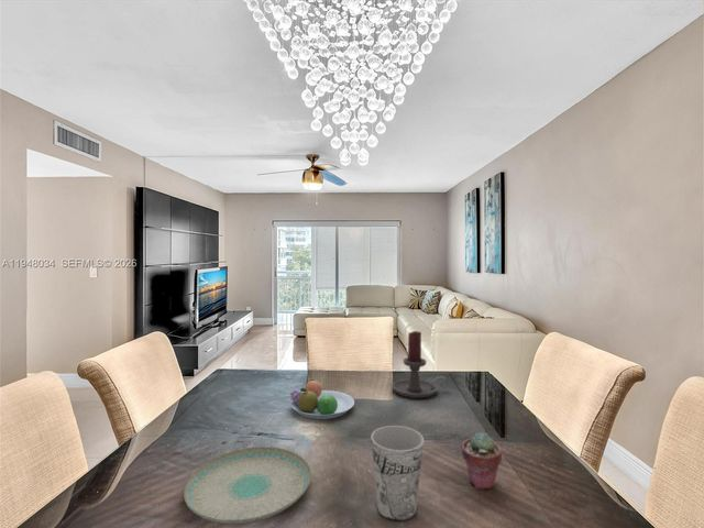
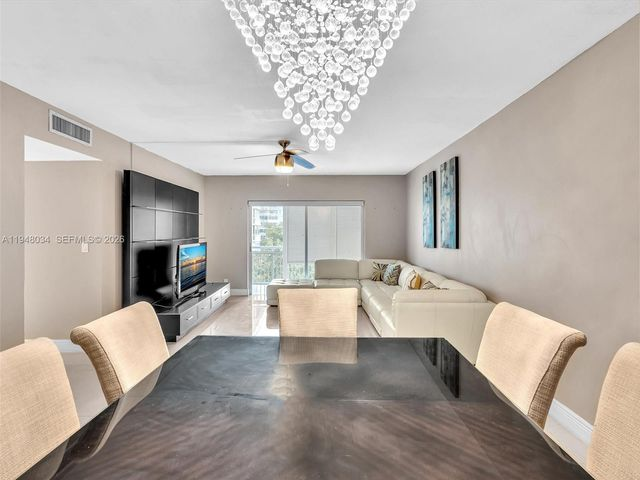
- candle holder [392,330,450,399]
- plate [183,447,312,526]
- potted succulent [460,431,503,491]
- fruit bowl [288,378,355,420]
- cup [370,425,425,522]
